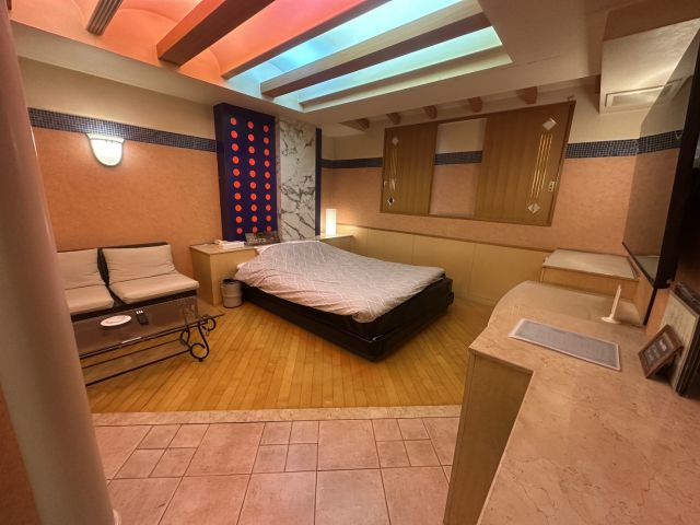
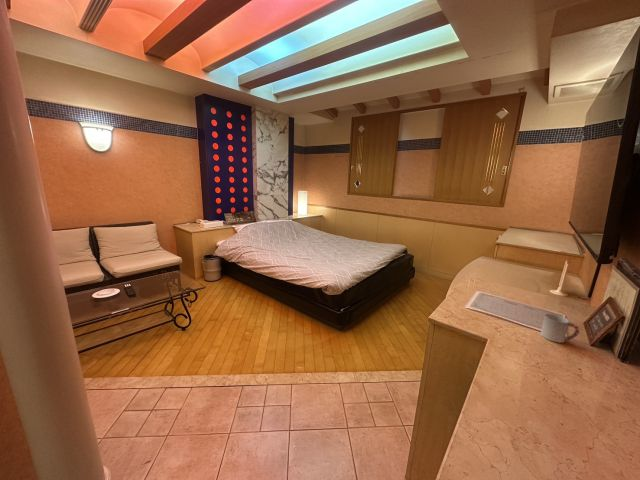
+ cup [540,313,580,344]
